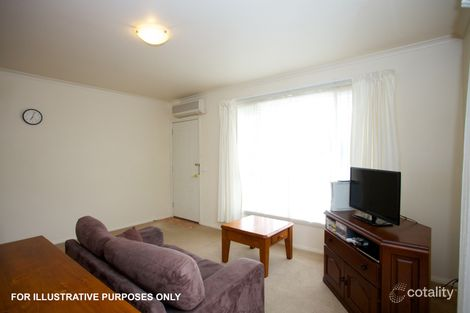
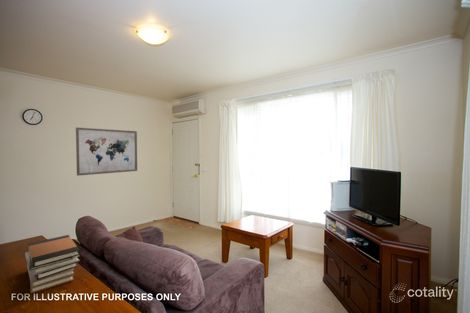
+ book stack [24,234,81,294]
+ wall art [75,127,138,177]
